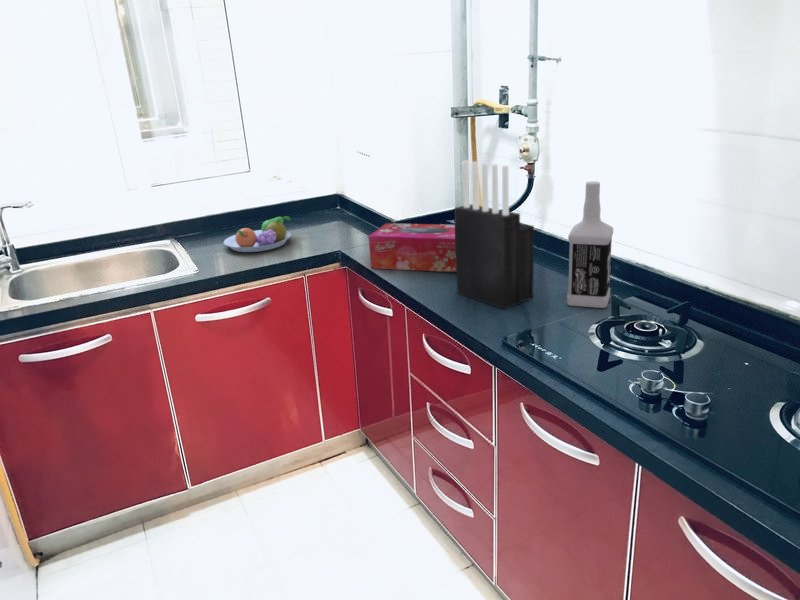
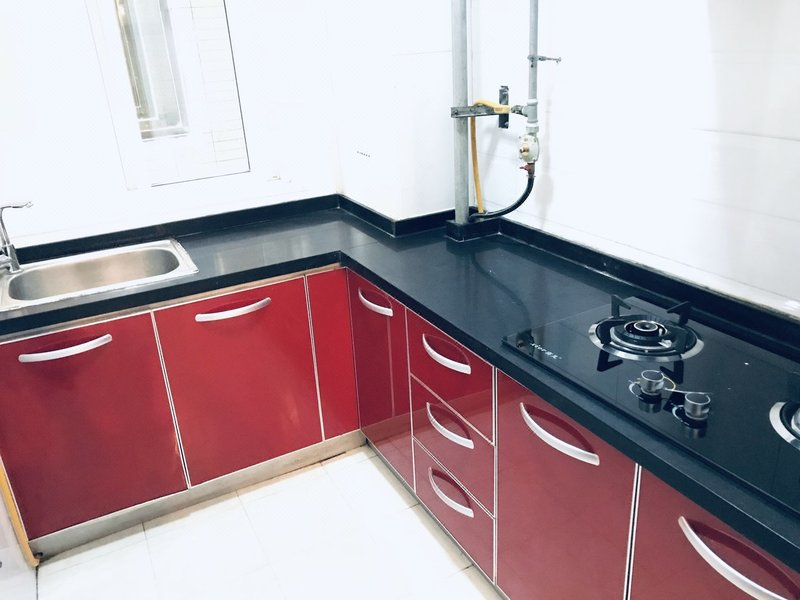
- fruit bowl [223,215,292,253]
- vodka [566,180,614,309]
- tissue box [367,222,456,273]
- knife block [453,160,535,310]
